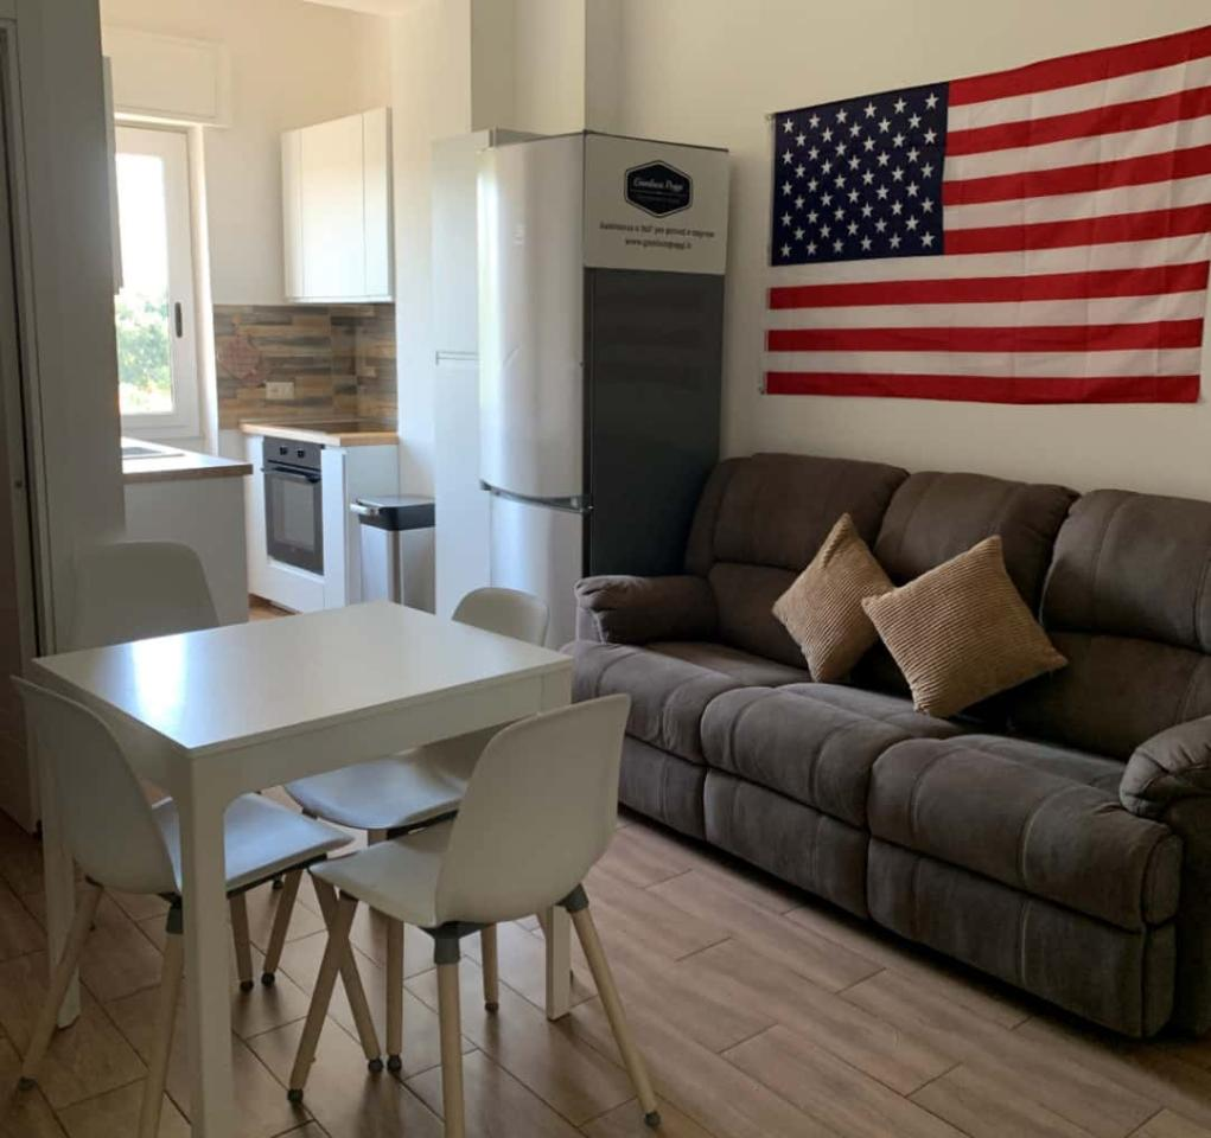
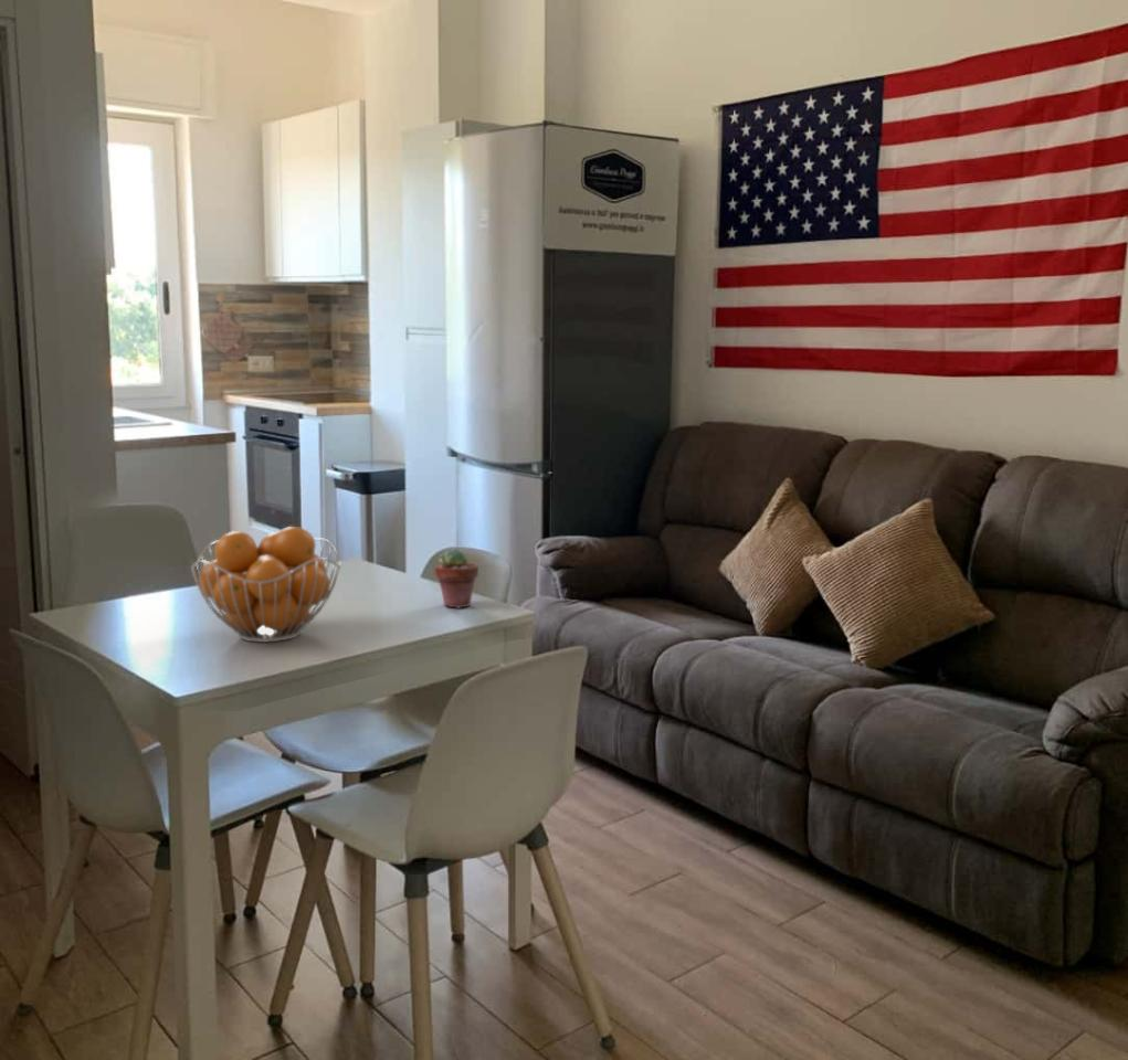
+ fruit basket [190,526,342,643]
+ potted succulent [434,548,479,610]
